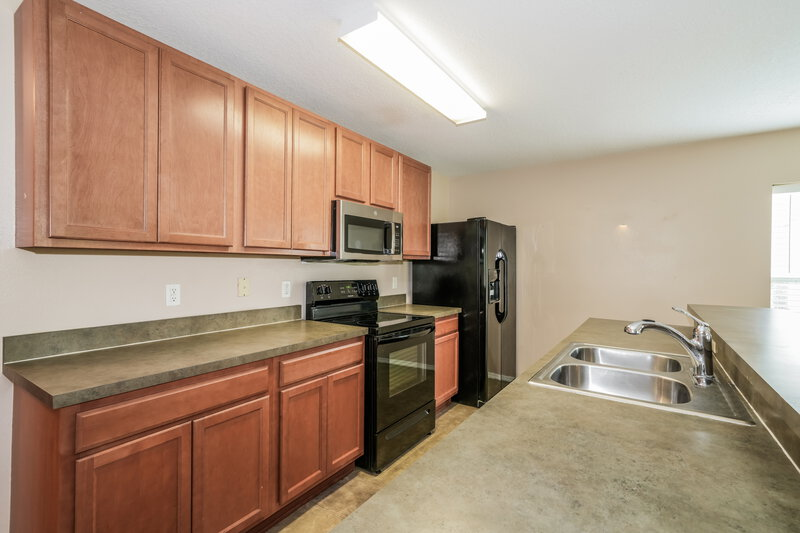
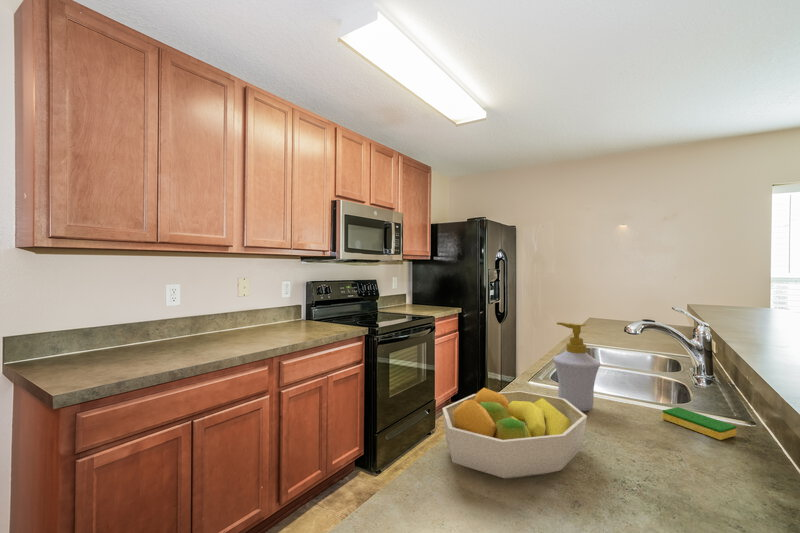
+ fruit bowl [441,387,588,480]
+ soap bottle [552,321,601,412]
+ dish sponge [661,406,738,441]
